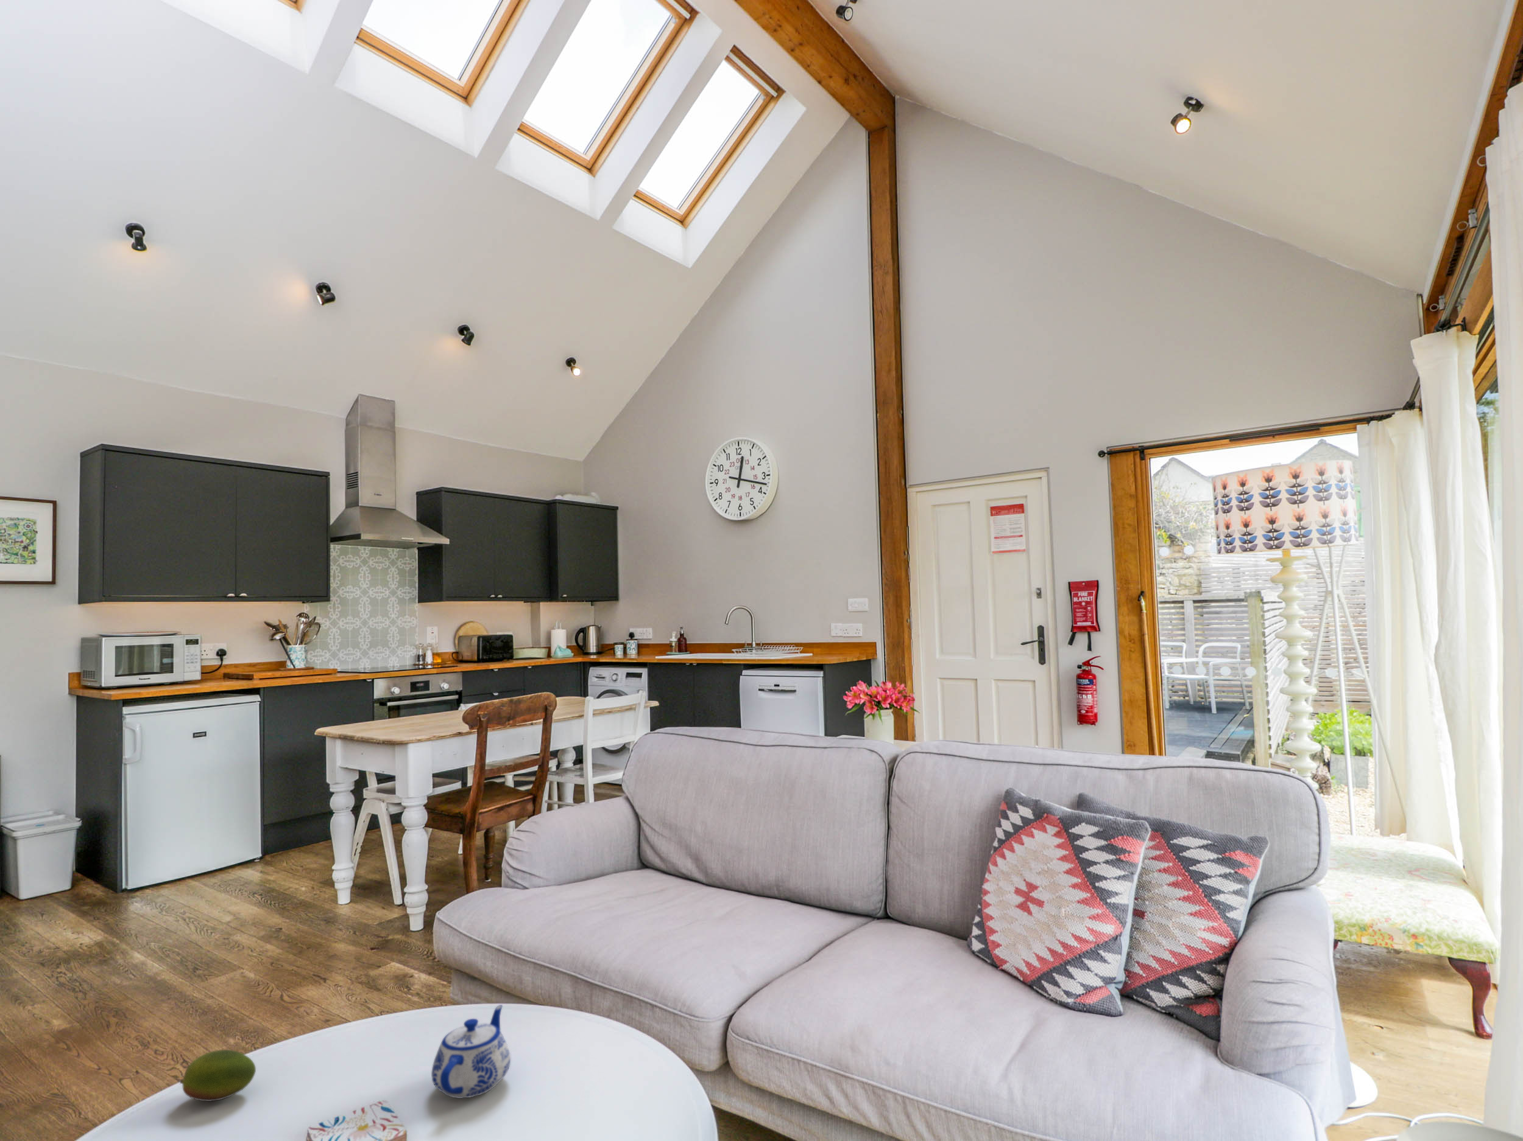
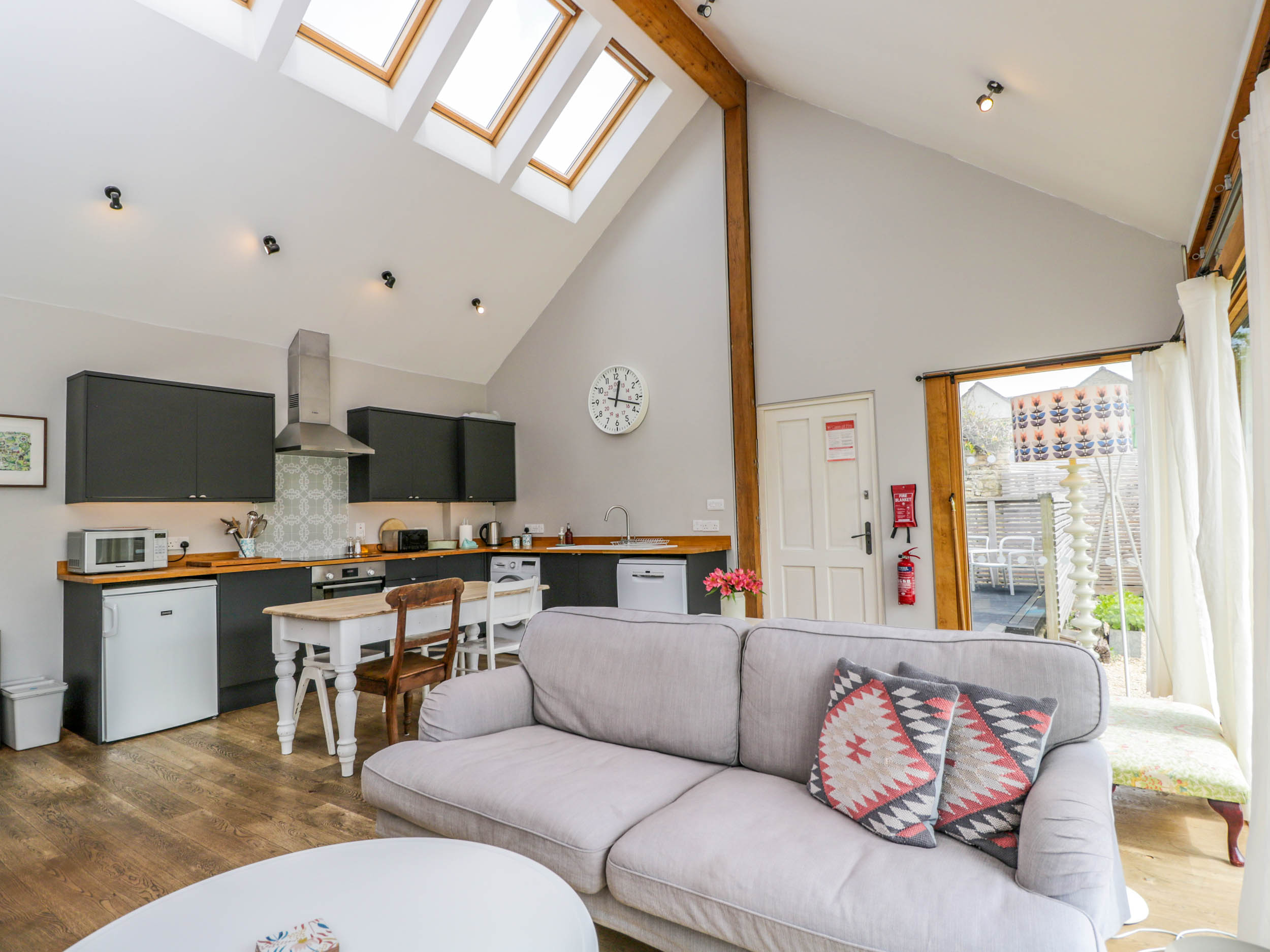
- fruit [179,1049,257,1103]
- teapot [431,1004,511,1099]
